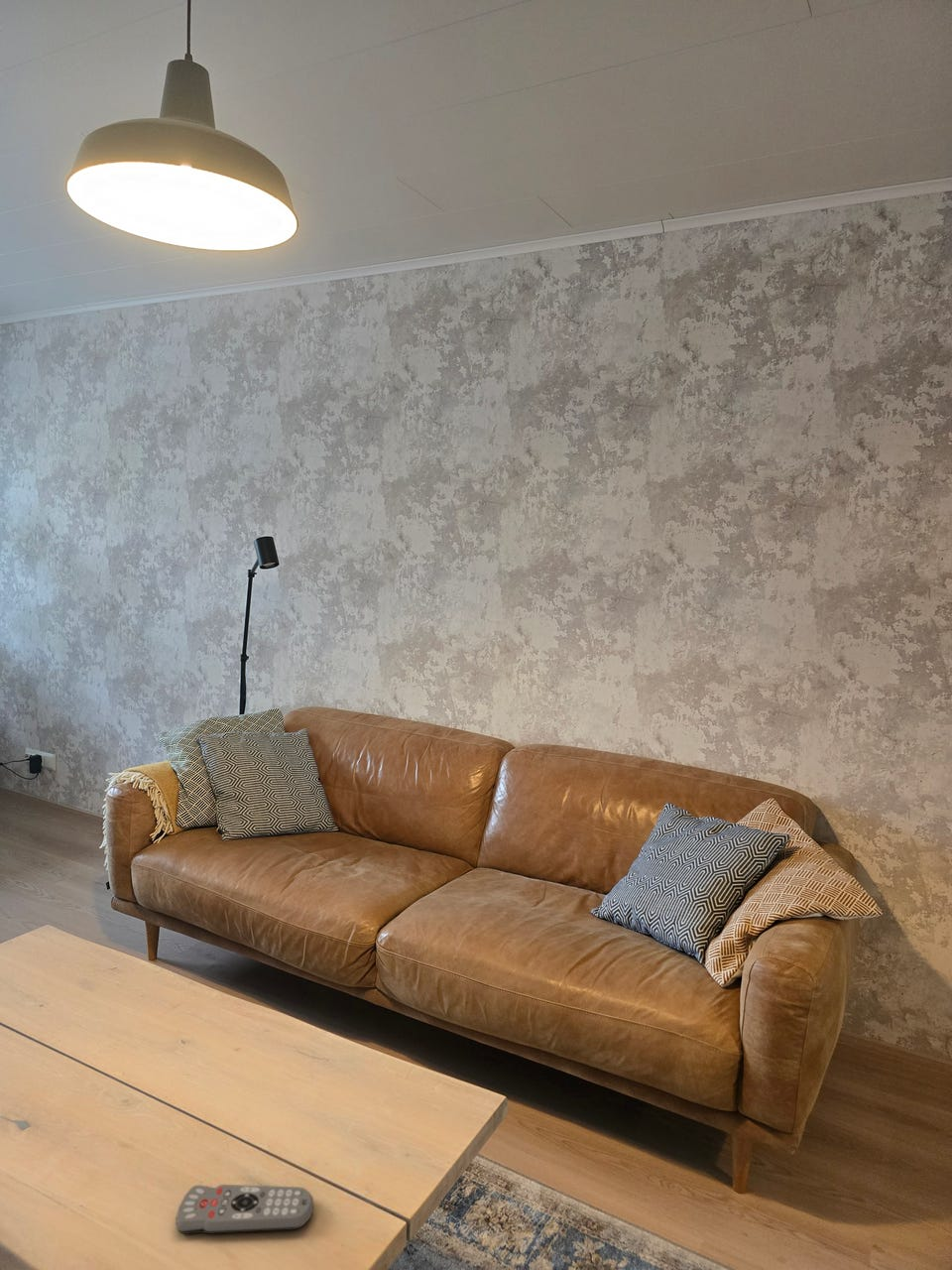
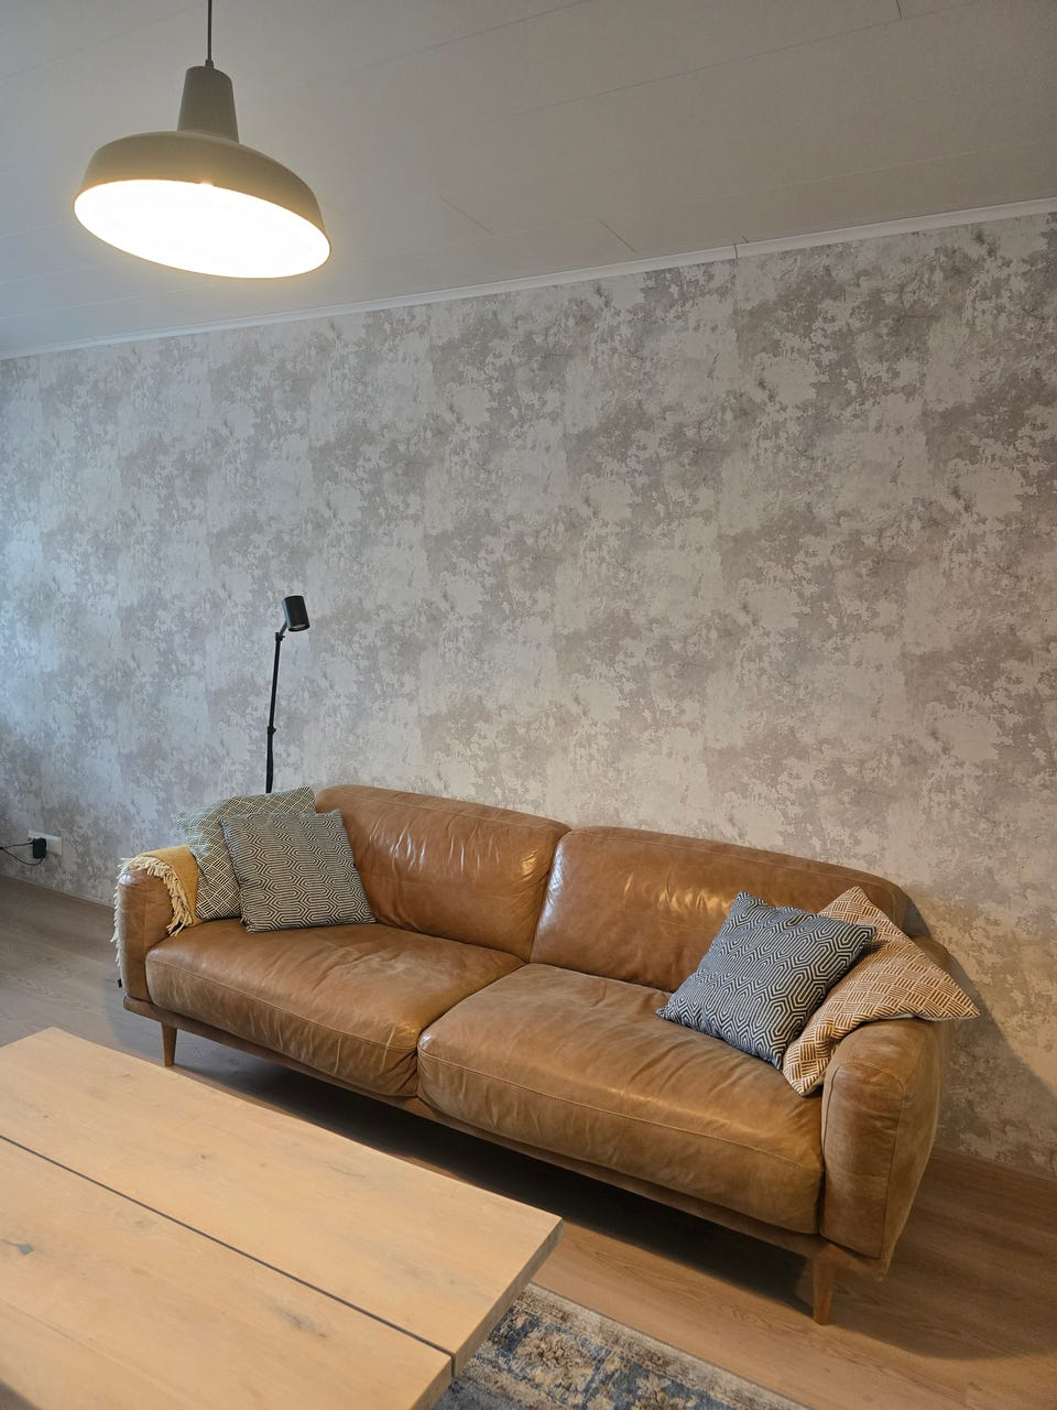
- remote control [176,1184,314,1235]
